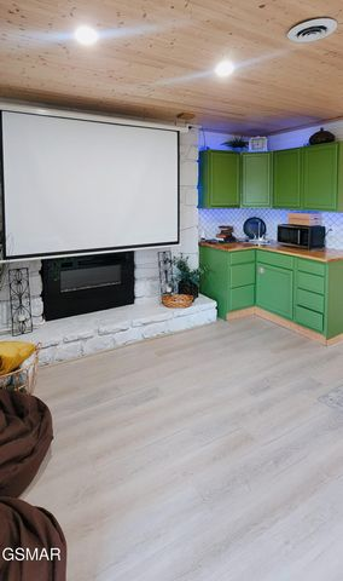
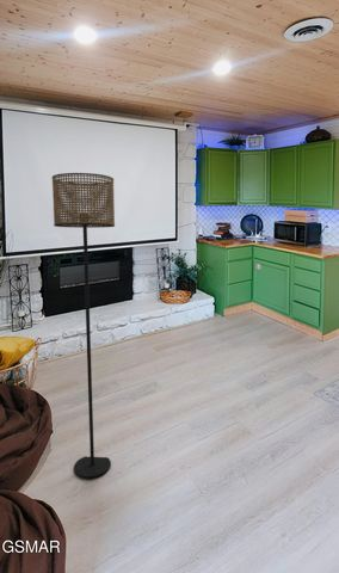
+ floor lamp [51,172,116,479]
